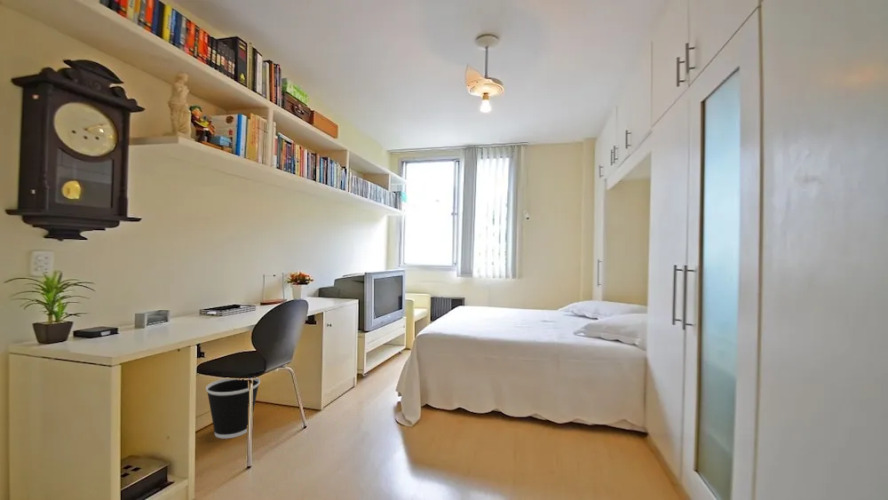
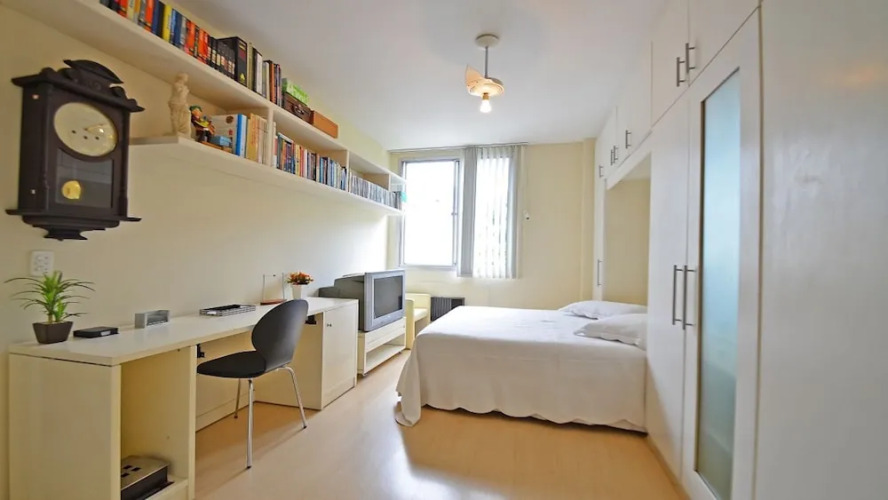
- wastebasket [205,377,261,439]
